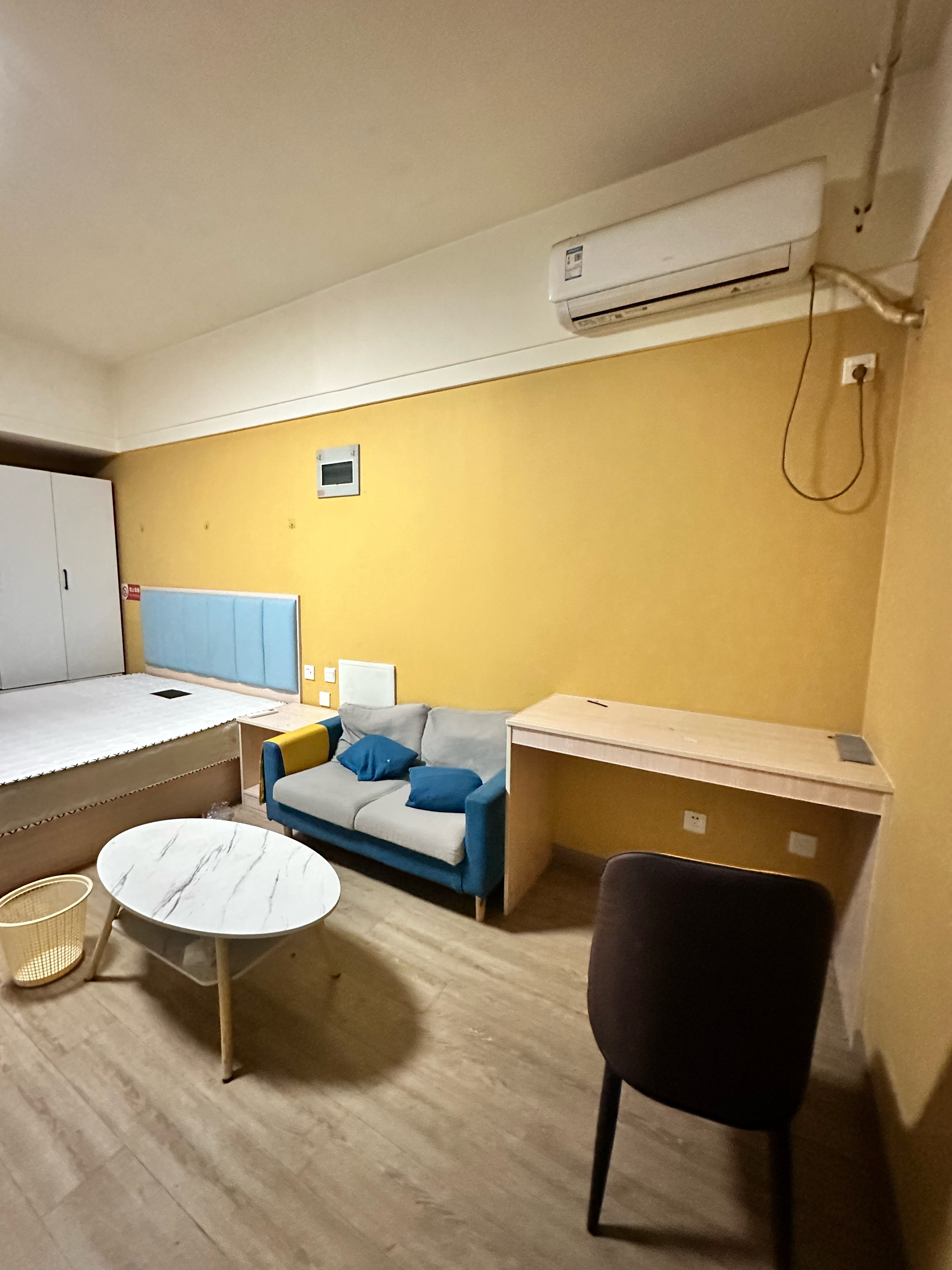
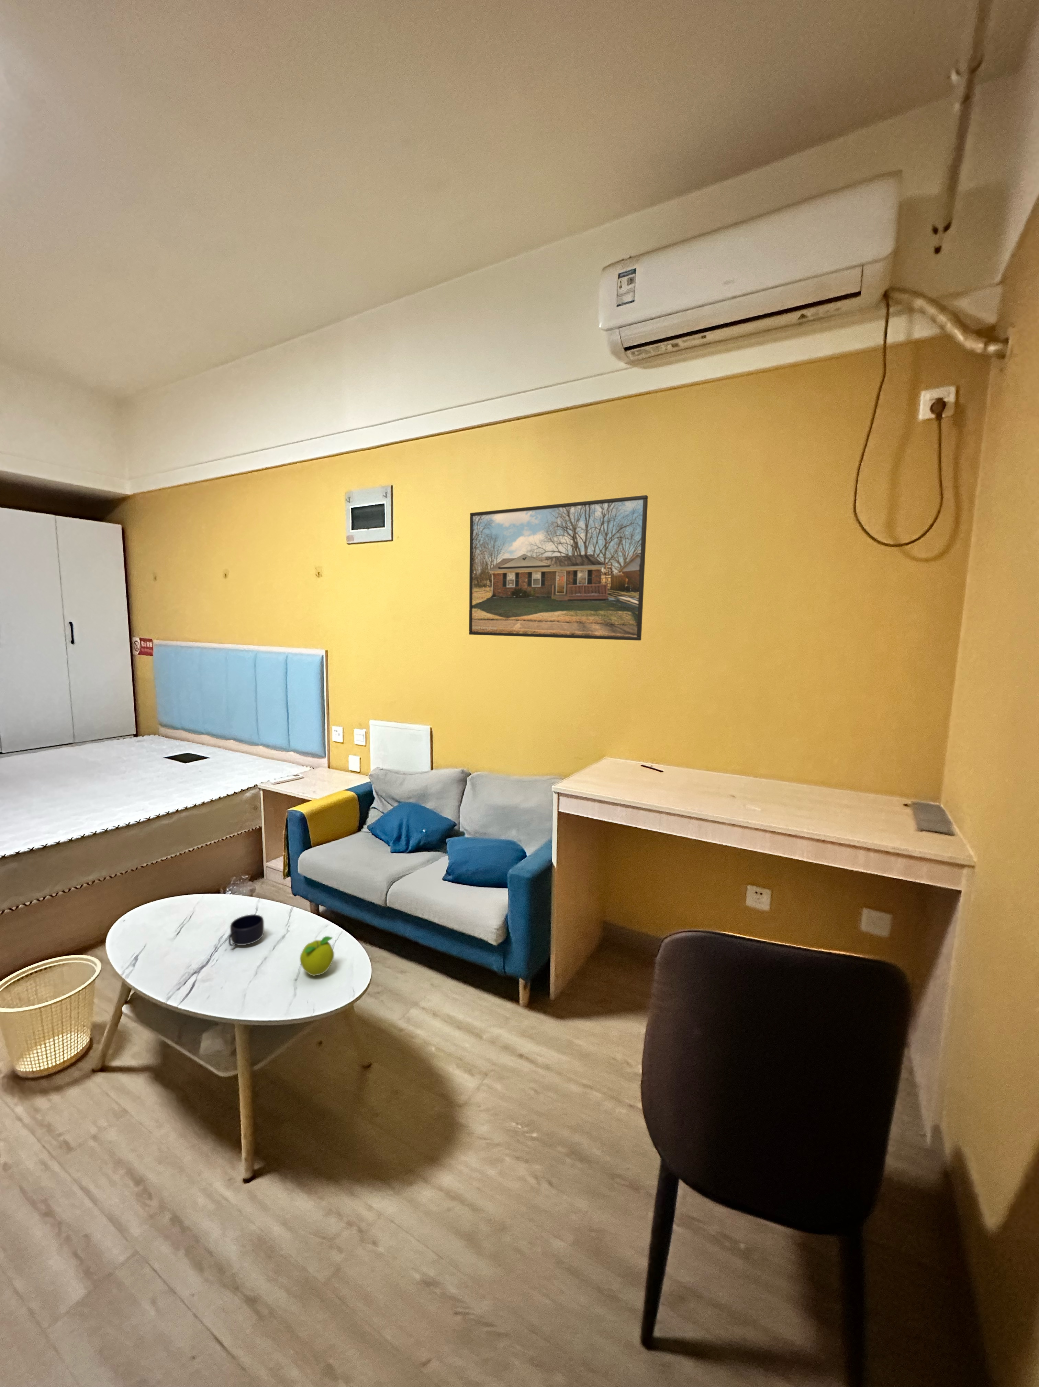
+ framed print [468,495,648,641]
+ mug [228,914,264,947]
+ fruit [300,936,334,976]
